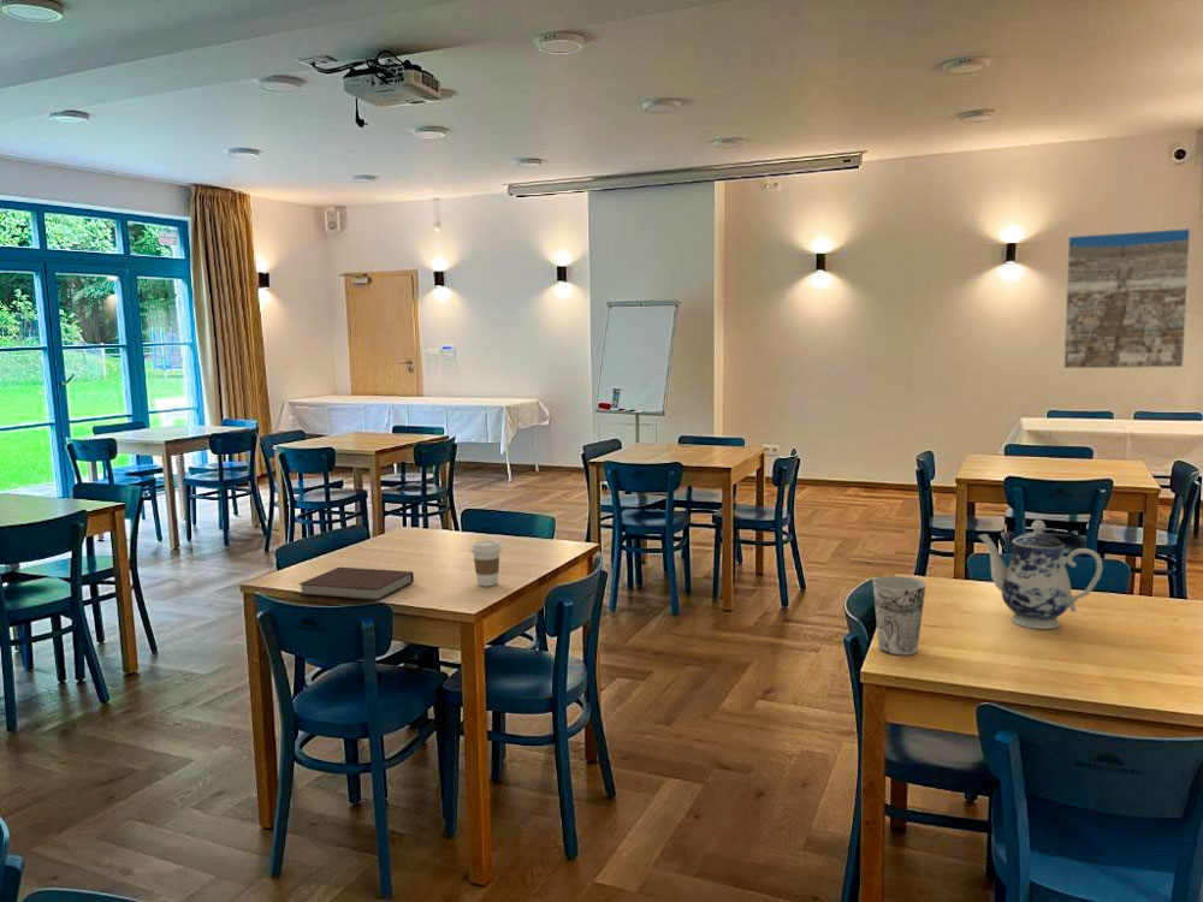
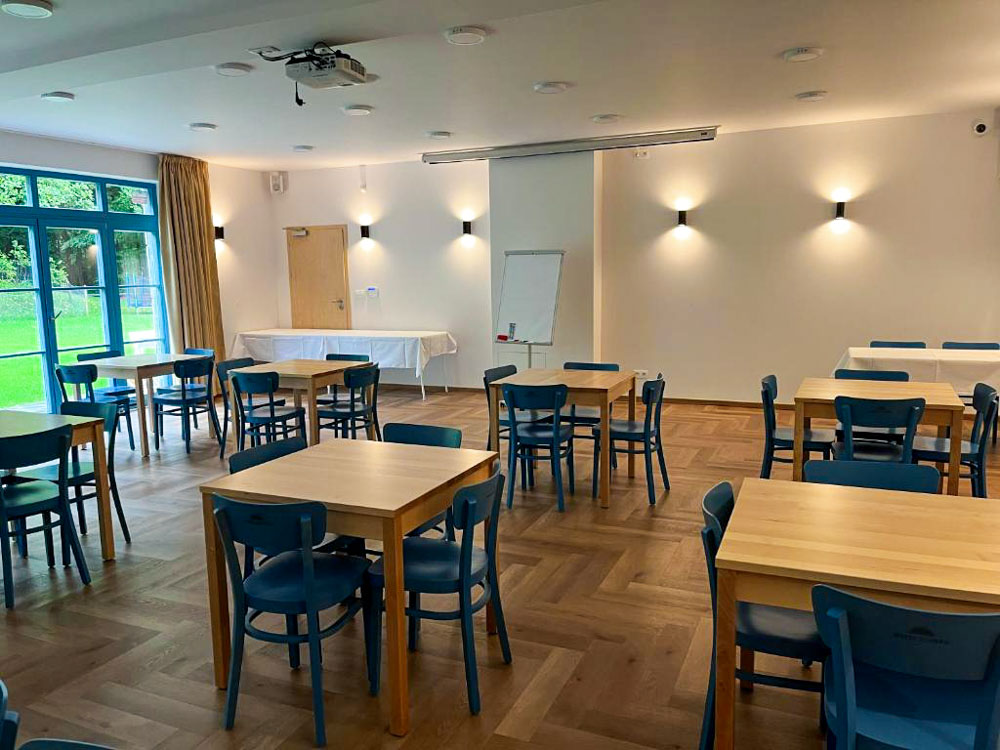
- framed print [1062,227,1191,369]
- teapot [977,520,1103,630]
- cup [872,575,928,657]
- notebook [298,566,415,601]
- coffee cup [469,539,503,587]
